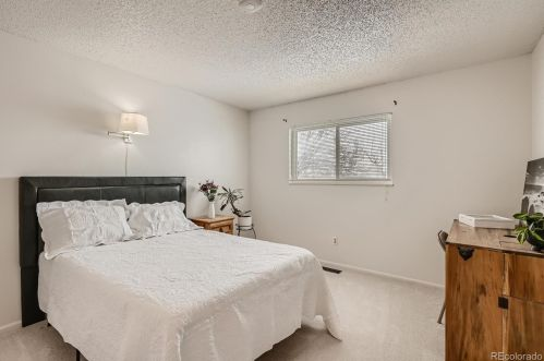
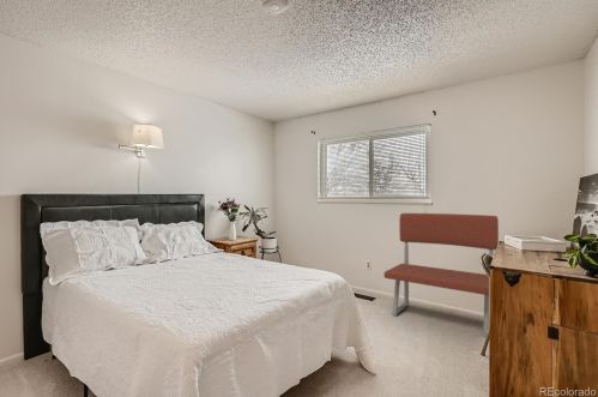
+ bench [382,212,500,339]
